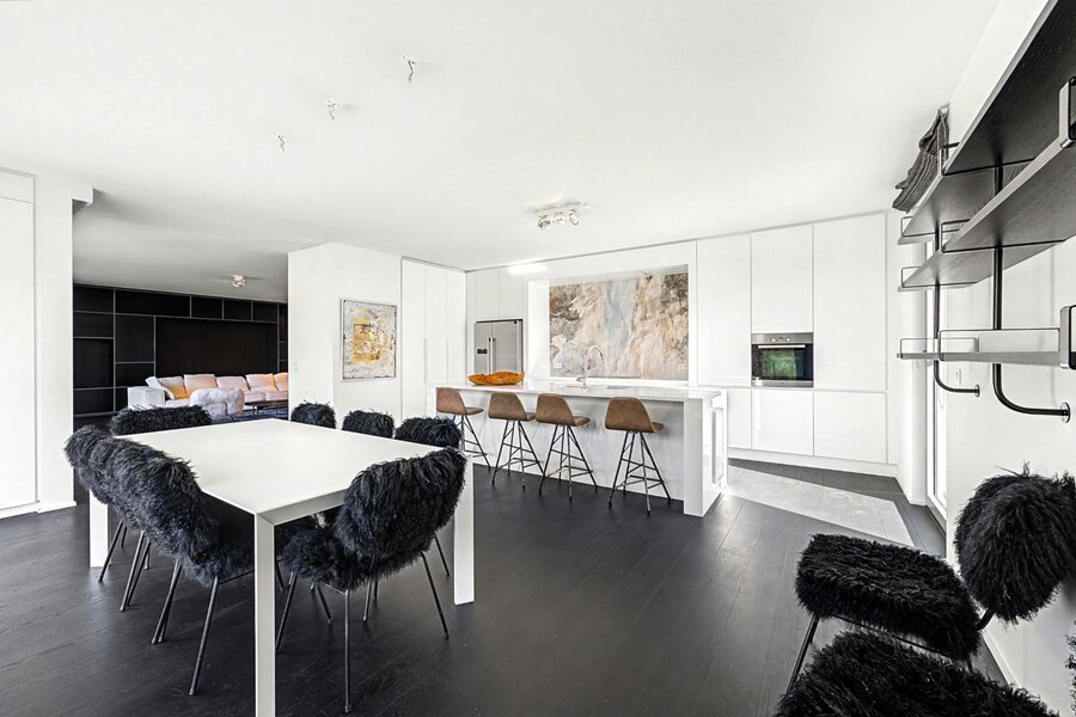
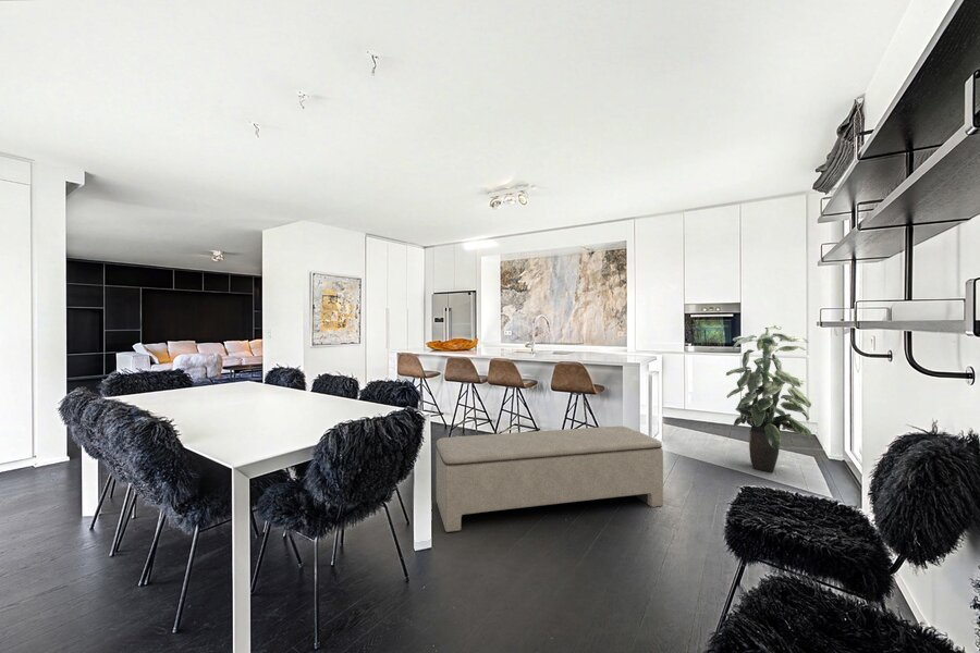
+ bench [434,426,664,533]
+ indoor plant [725,324,813,473]
